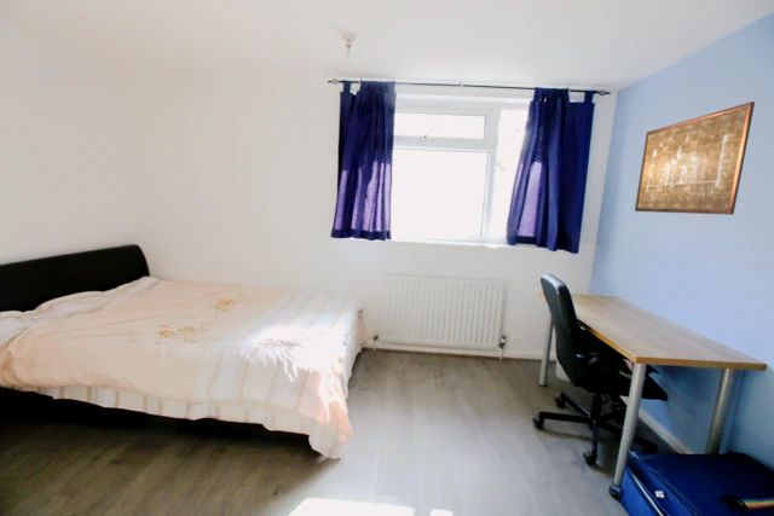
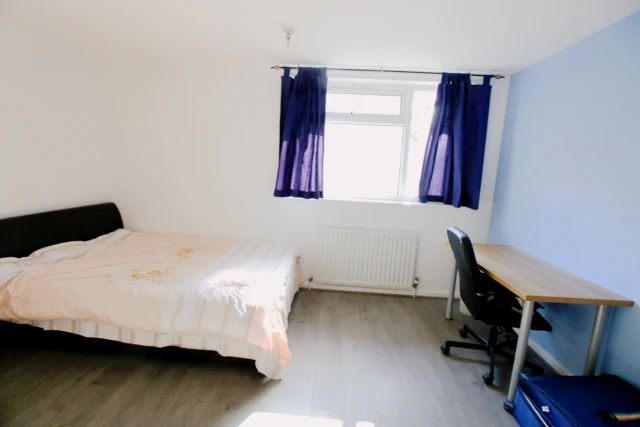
- wall art [634,100,756,216]
